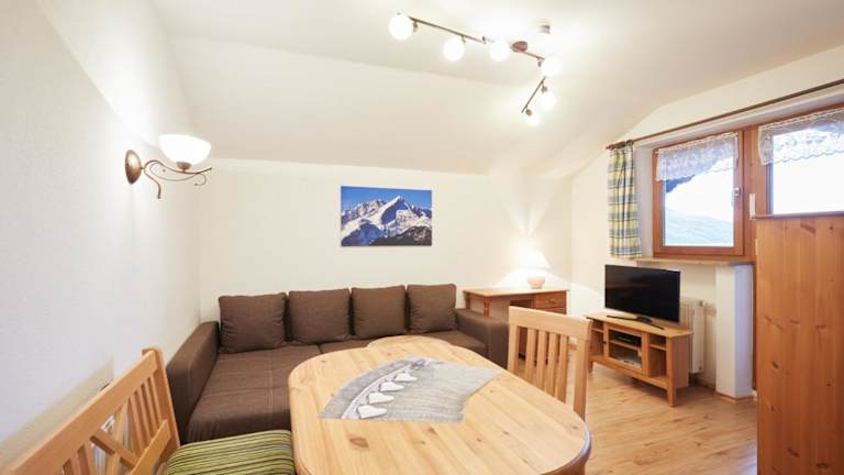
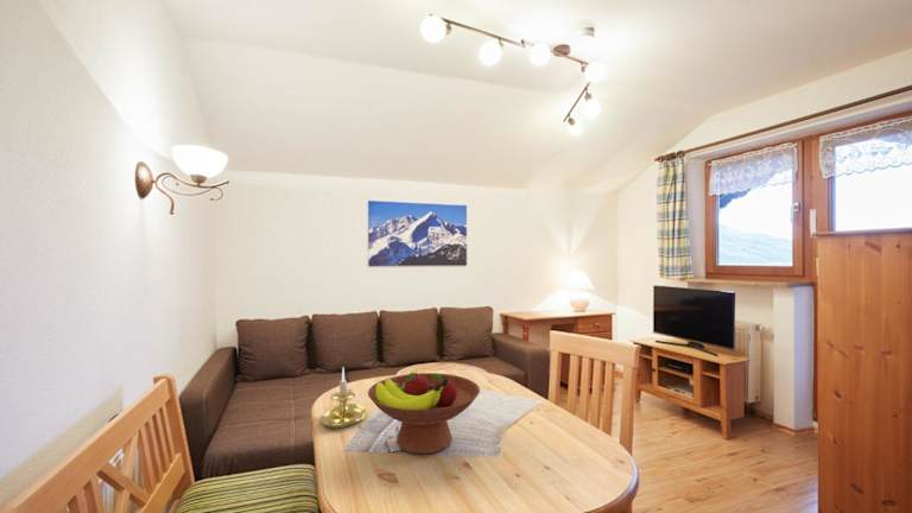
+ candle holder [318,367,367,430]
+ fruit bowl [367,370,481,456]
